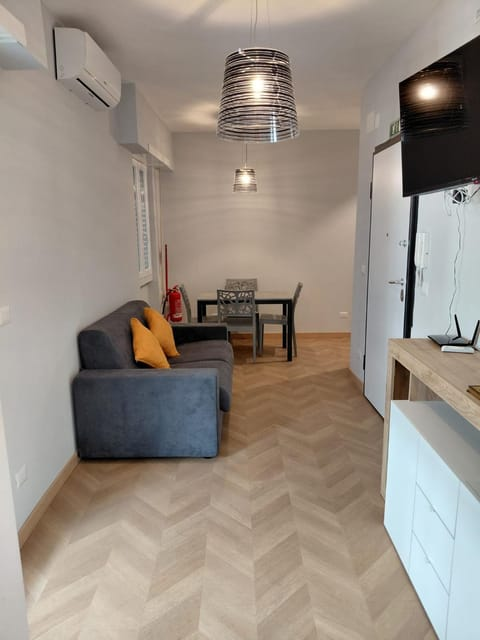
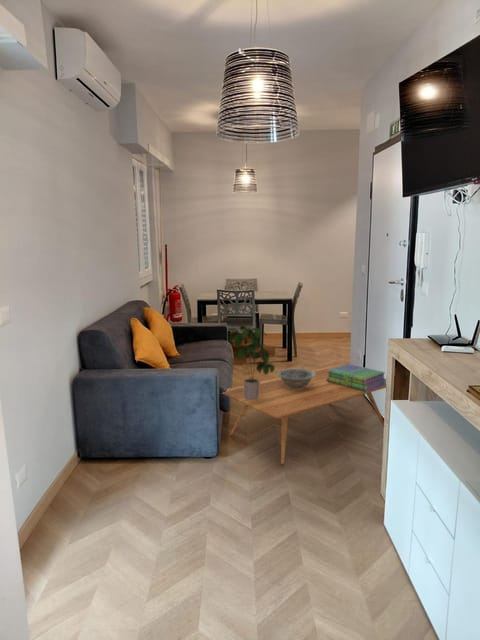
+ stack of books [326,363,387,392]
+ potted plant [224,324,276,400]
+ coffee table [221,365,387,465]
+ decorative bowl [276,368,315,390]
